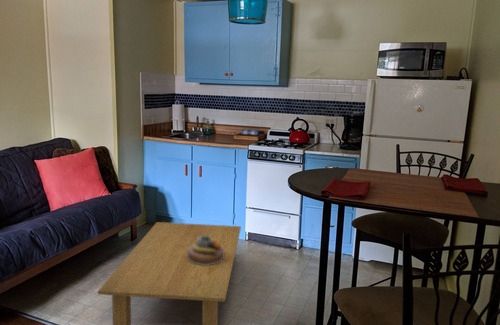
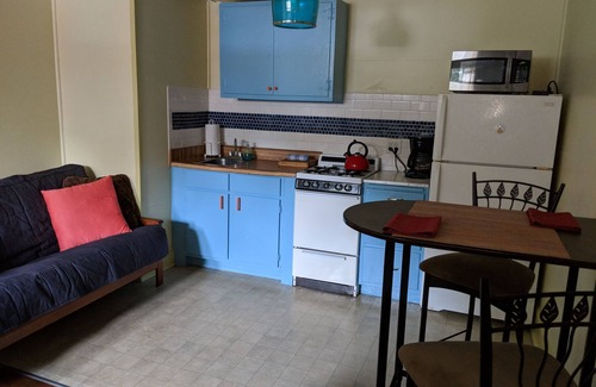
- coffee table [97,221,242,325]
- decorative bowl [187,236,224,265]
